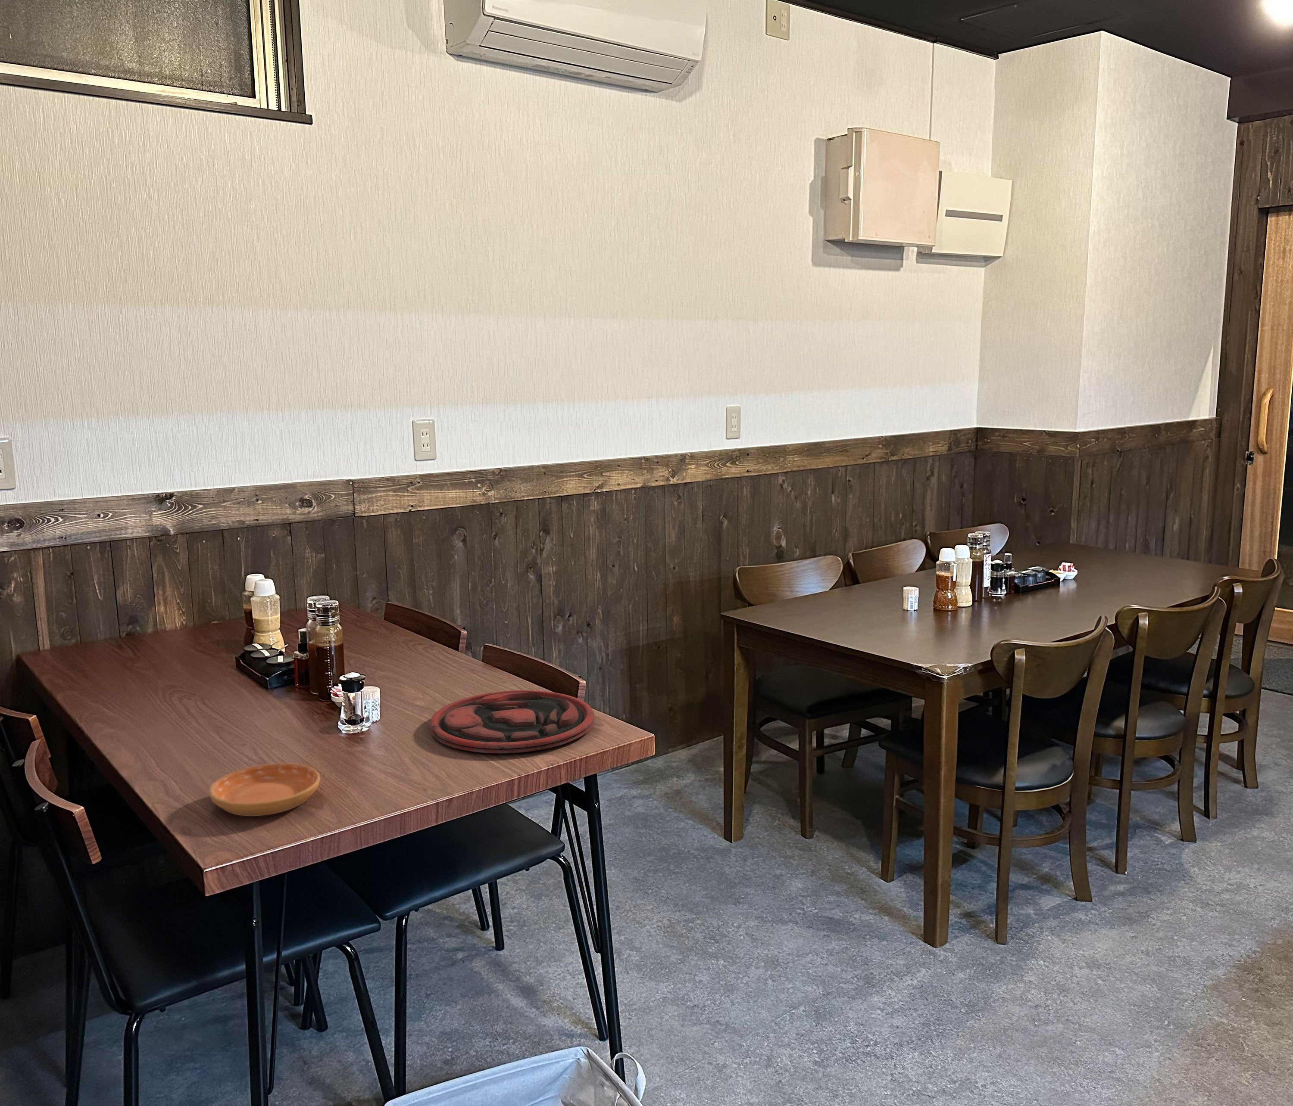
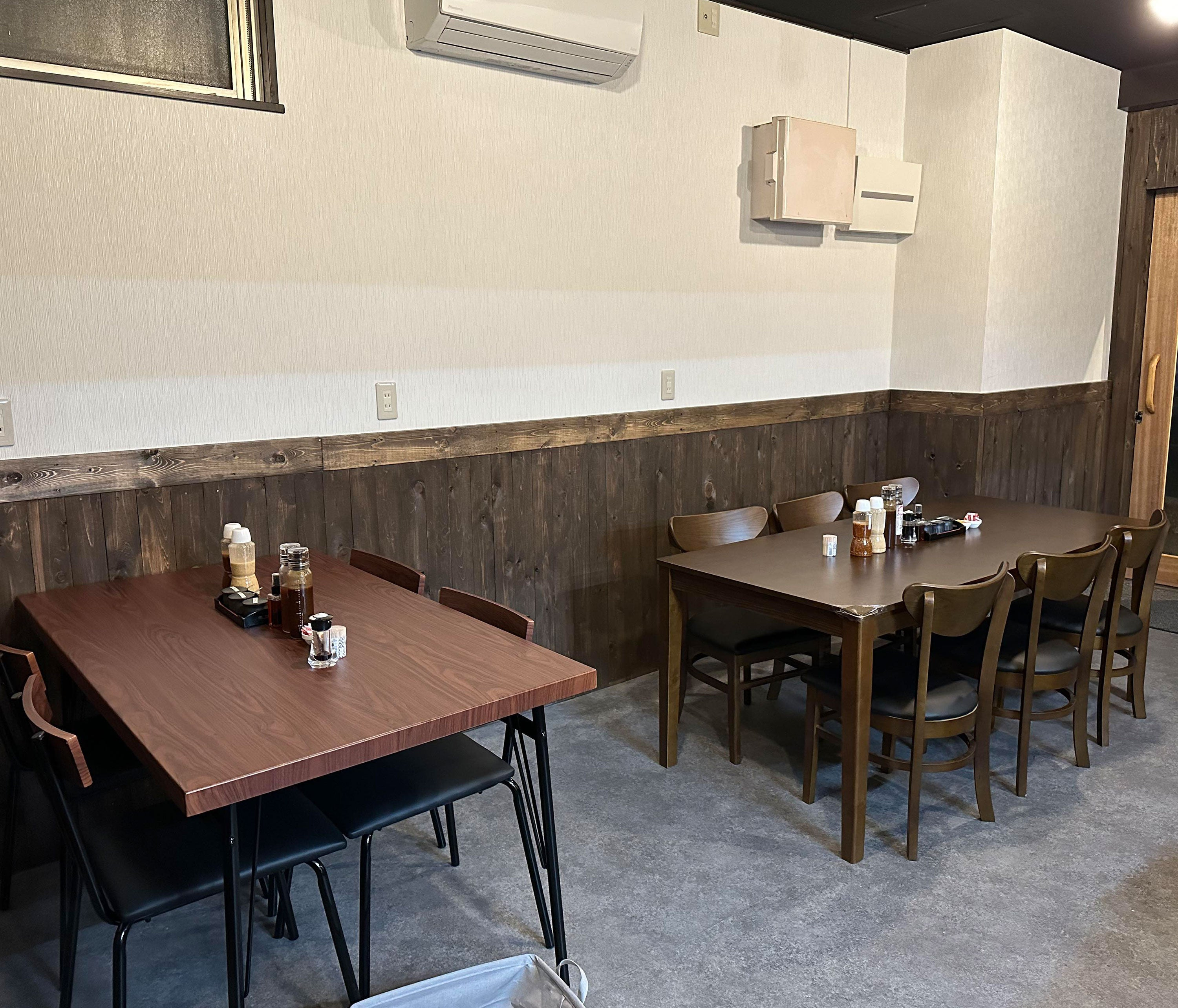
- plate [429,690,595,754]
- saucer [209,763,321,816]
